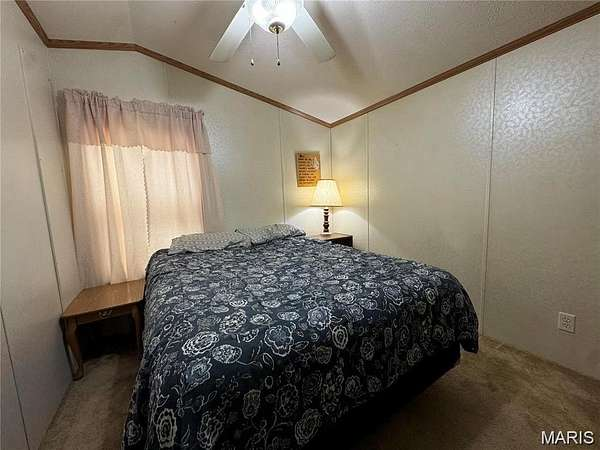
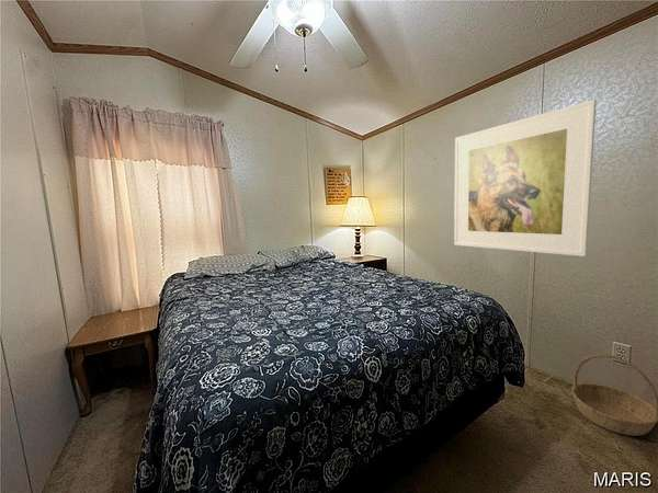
+ basket [570,353,658,437]
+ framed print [453,99,598,257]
